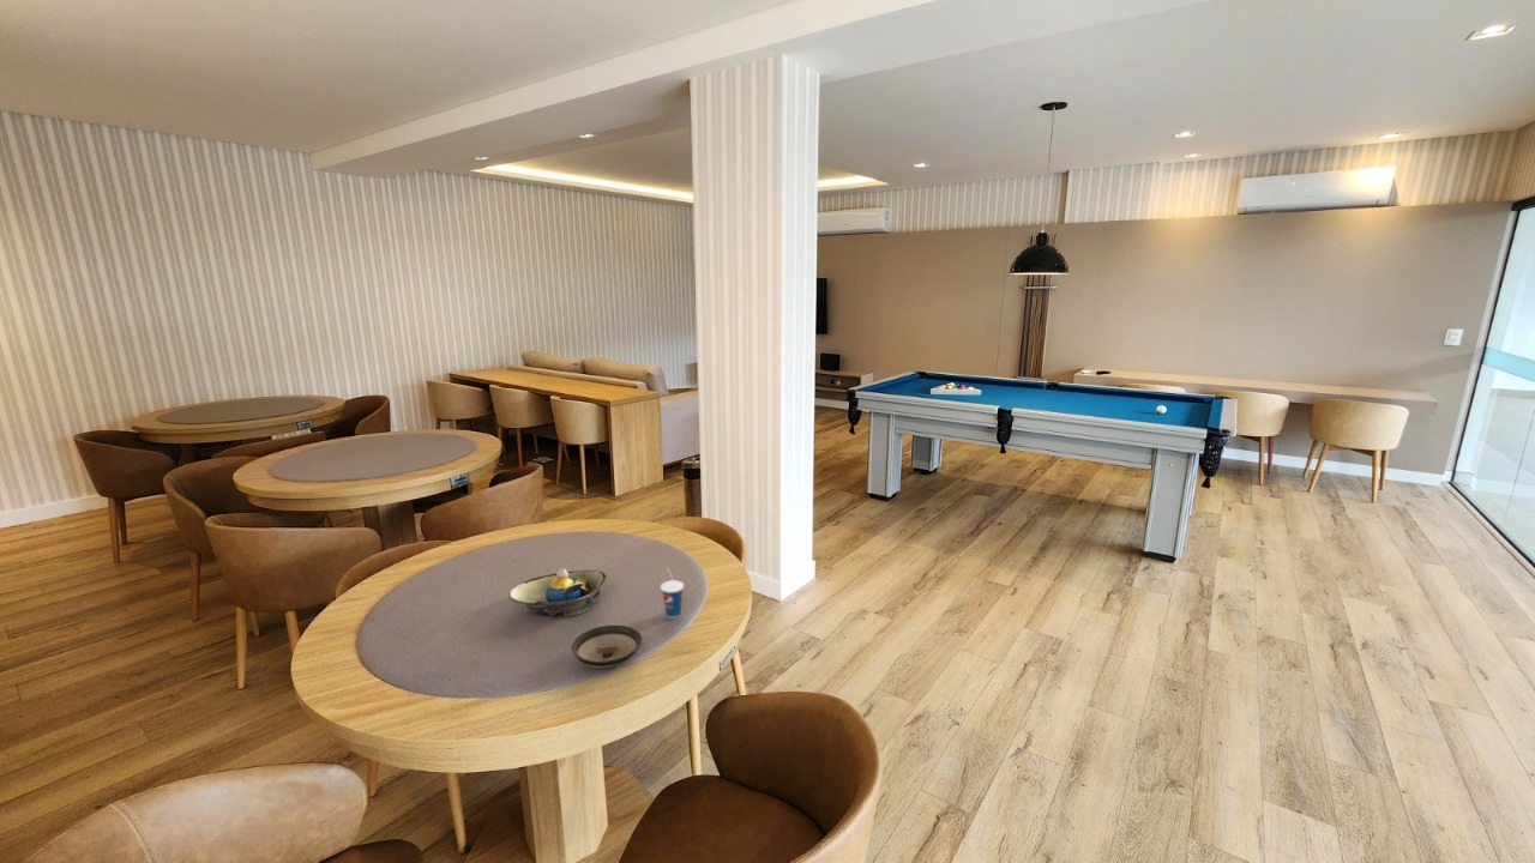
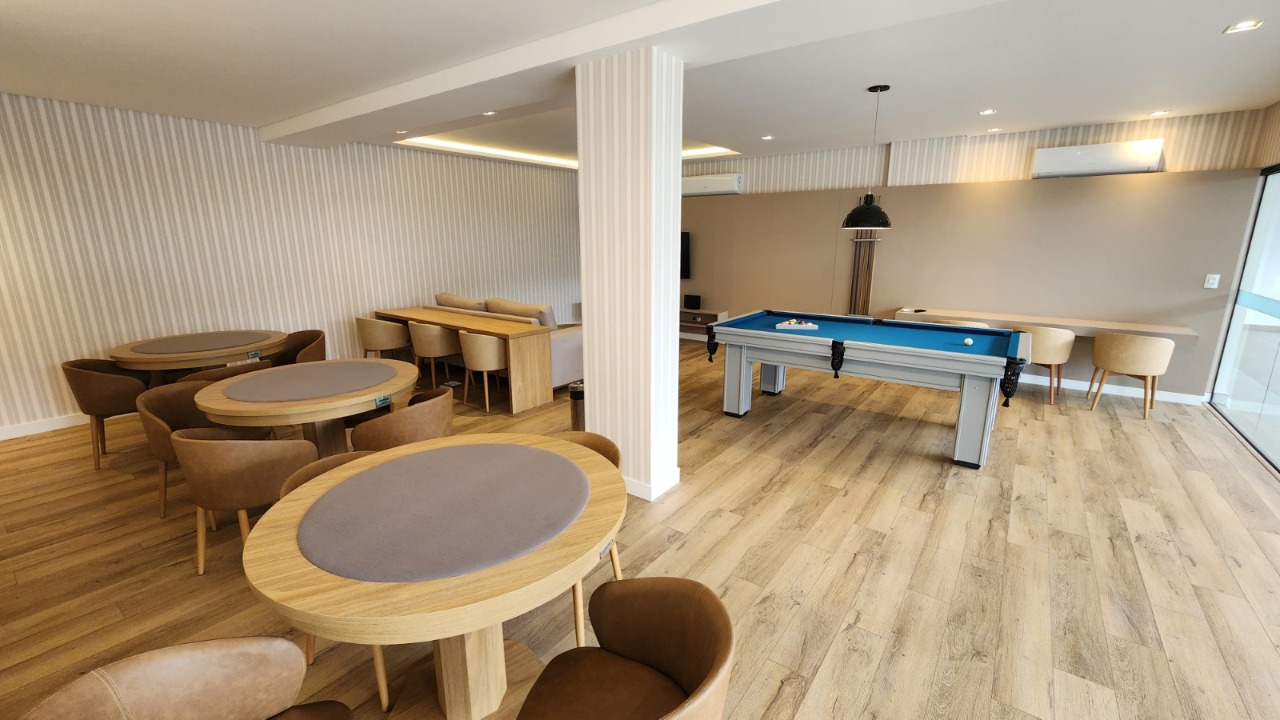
- decorative bowl [507,567,607,618]
- cup [660,566,685,620]
- saucer [571,624,644,669]
